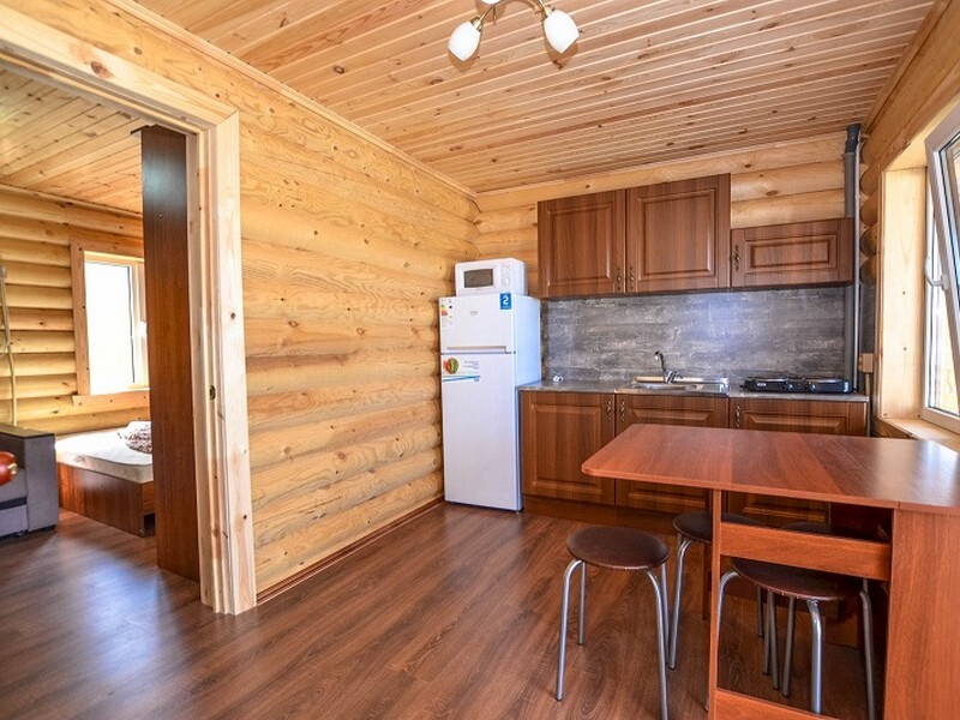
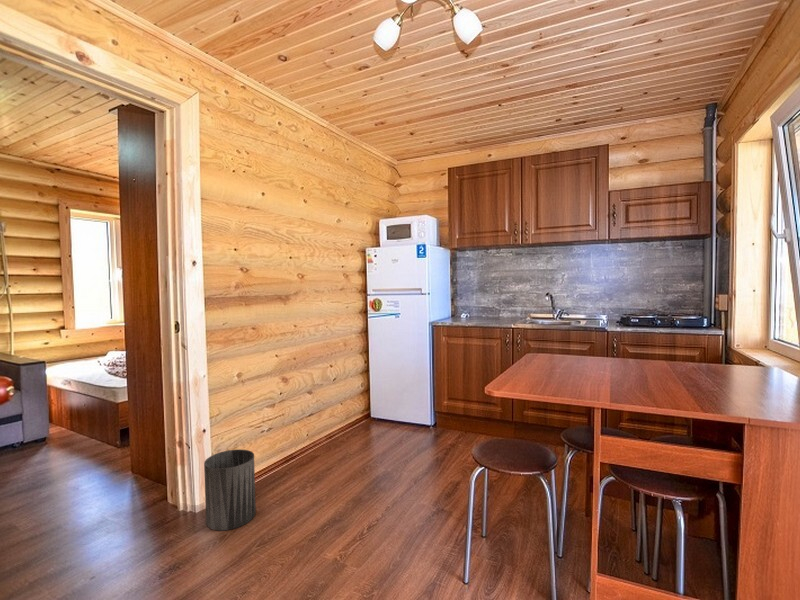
+ trash can [203,448,257,532]
